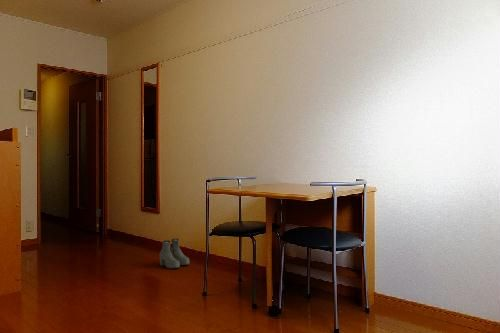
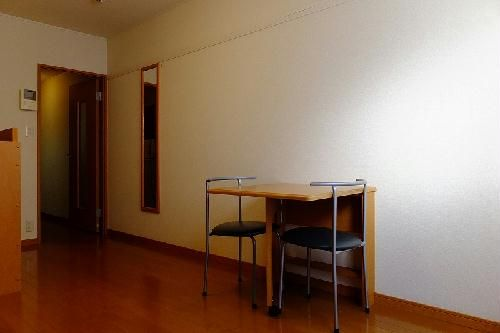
- boots [159,238,191,270]
